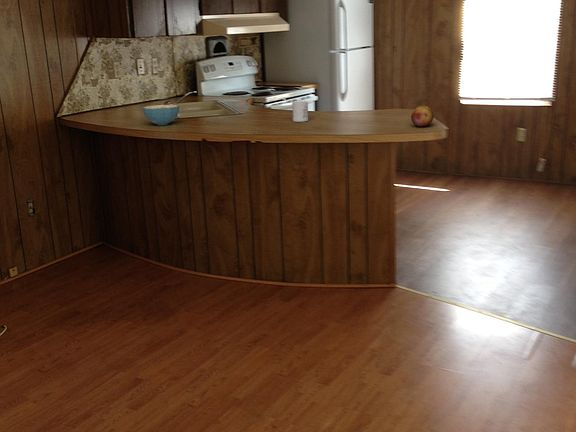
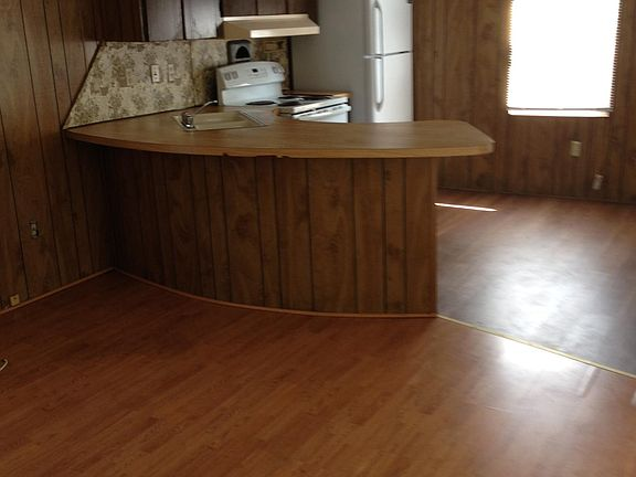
- mug [291,100,309,123]
- cereal bowl [142,104,180,126]
- fruit [410,105,435,128]
